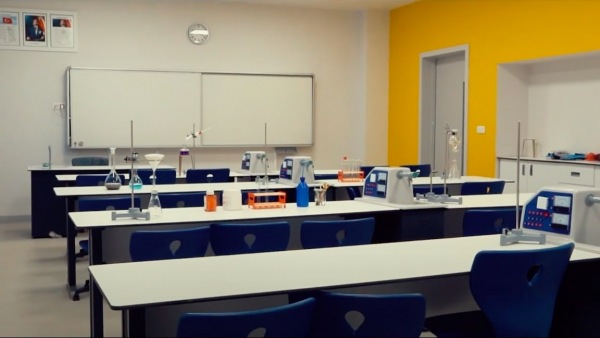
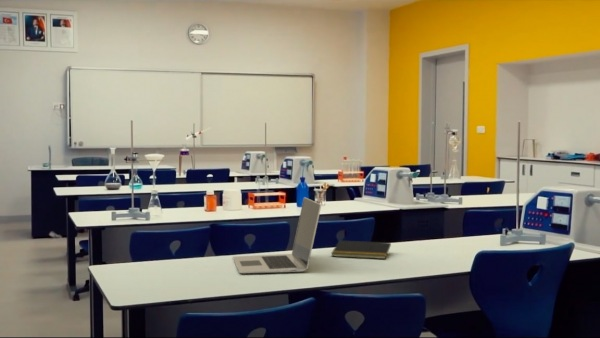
+ laptop [232,196,322,275]
+ notepad [330,239,392,260]
